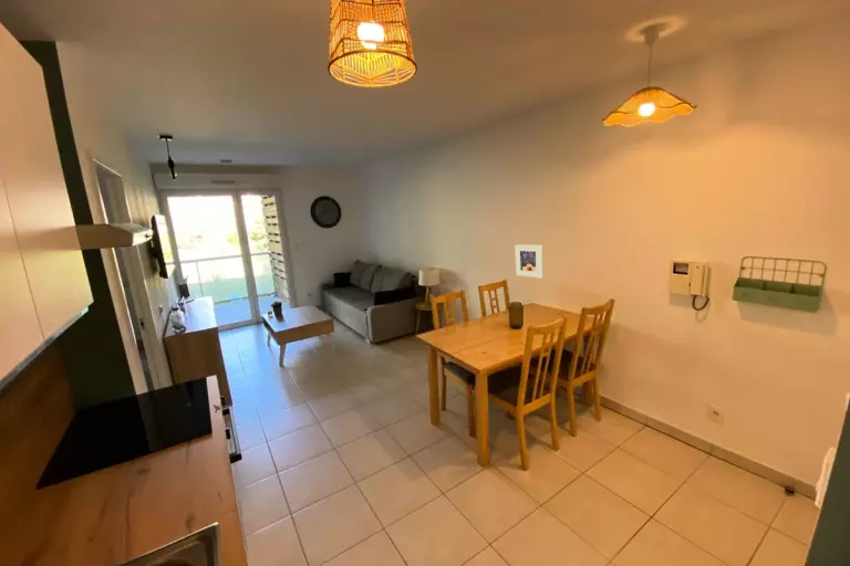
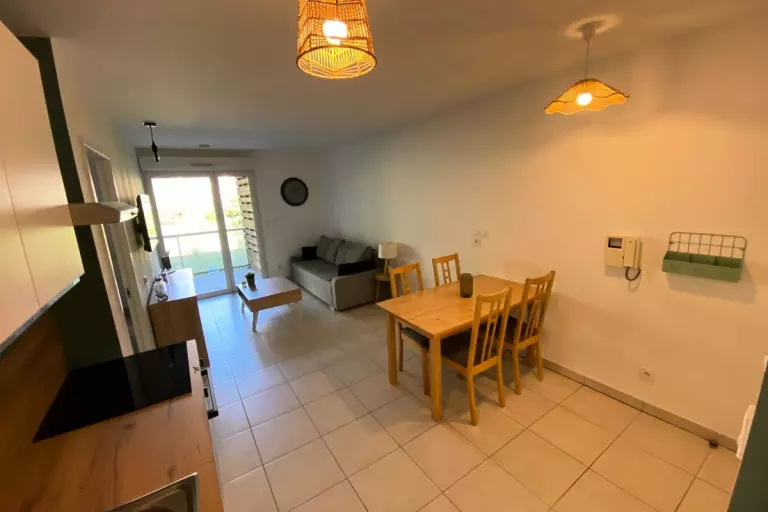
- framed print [514,244,543,279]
